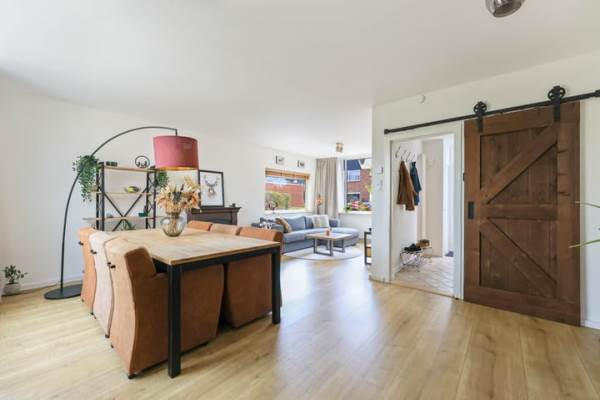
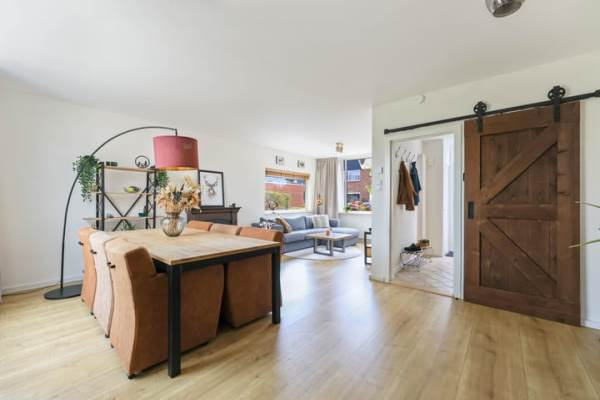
- potted plant [2,264,28,297]
